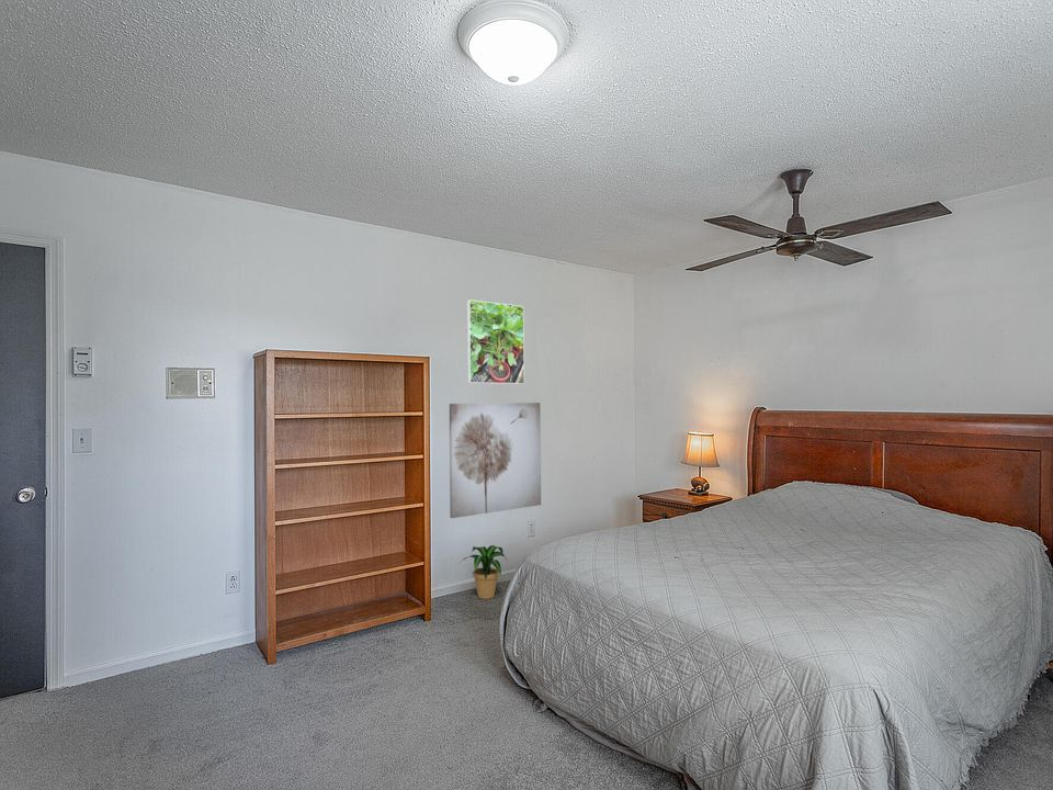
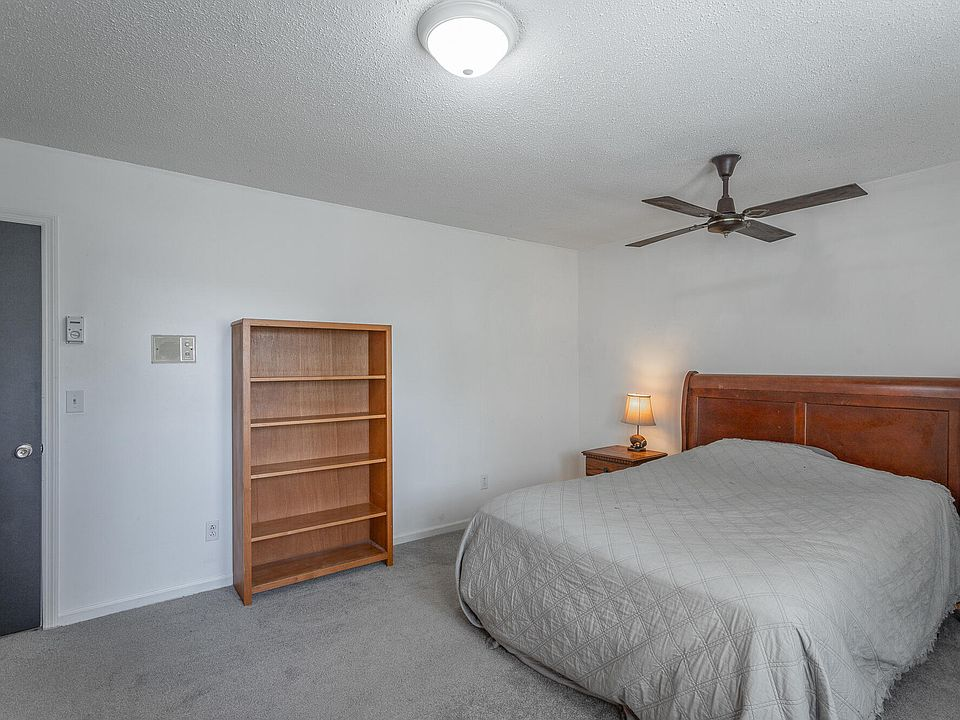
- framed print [466,298,525,385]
- potted plant [457,544,508,600]
- wall art [449,402,542,519]
